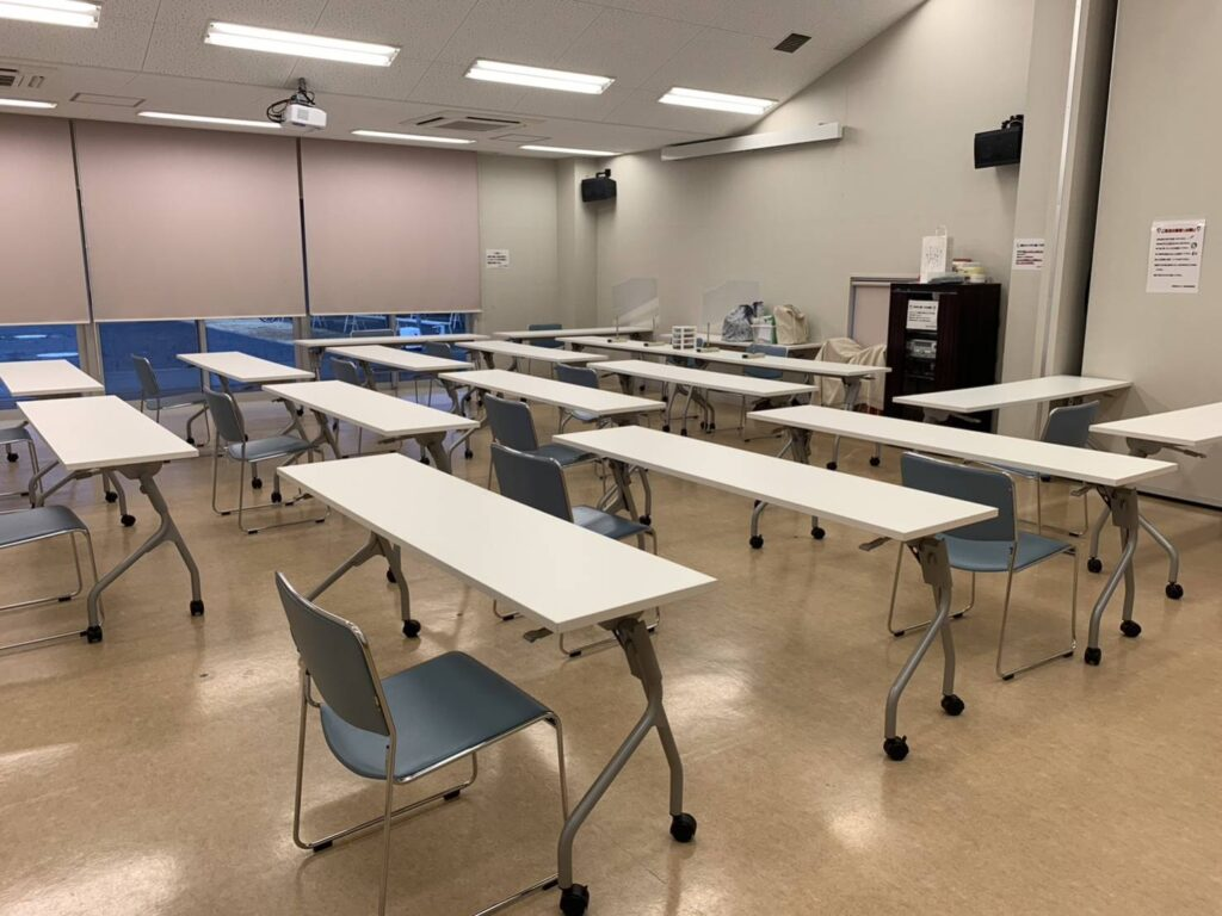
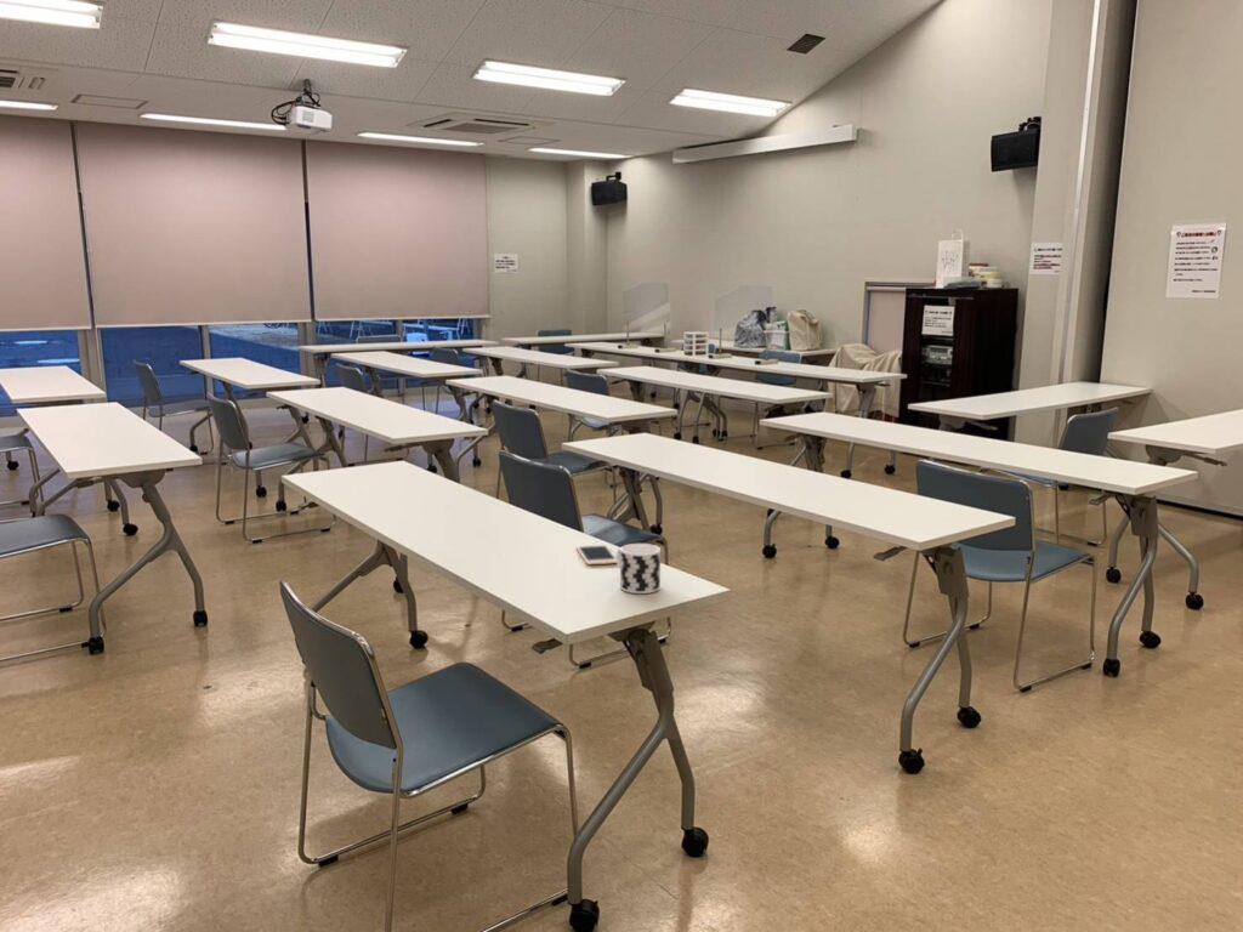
+ cell phone [575,542,617,566]
+ cup [615,542,662,595]
